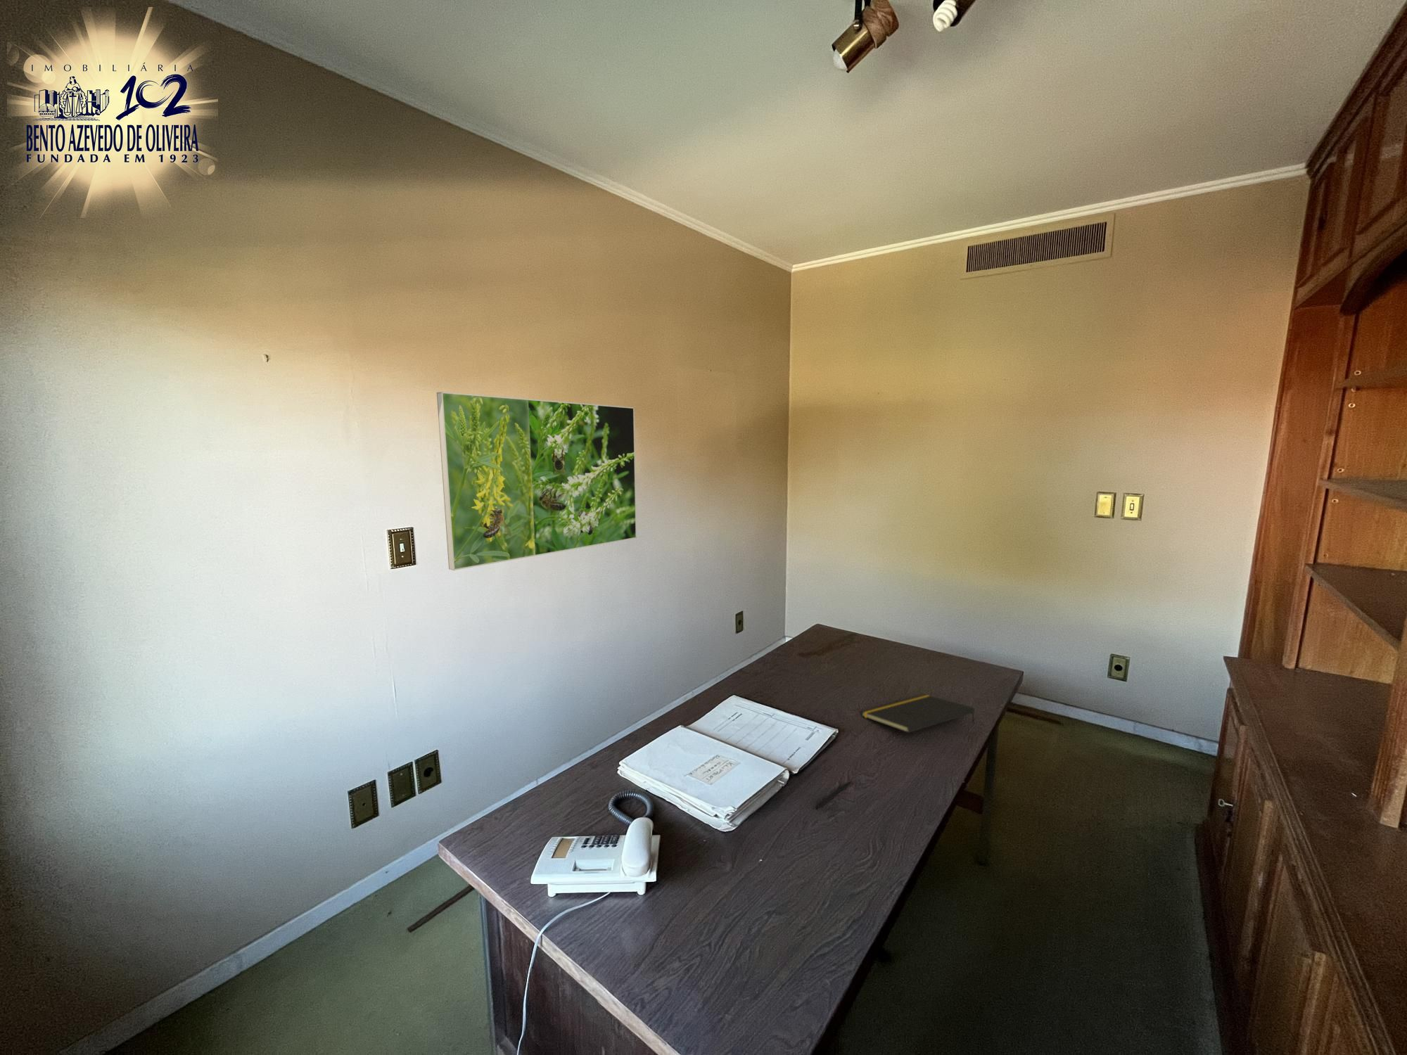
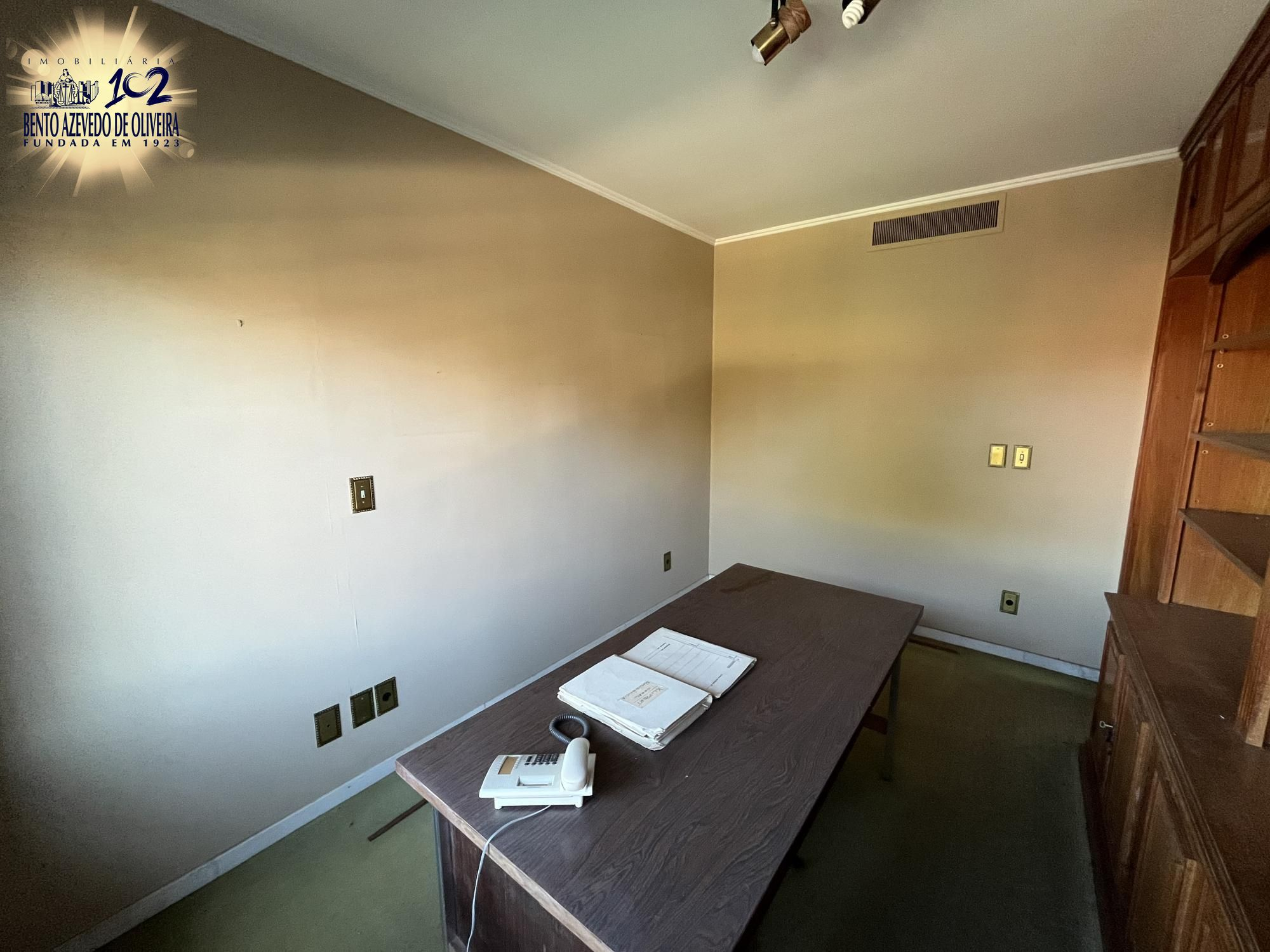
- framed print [437,391,637,571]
- pen [814,780,853,810]
- notepad [861,694,975,734]
